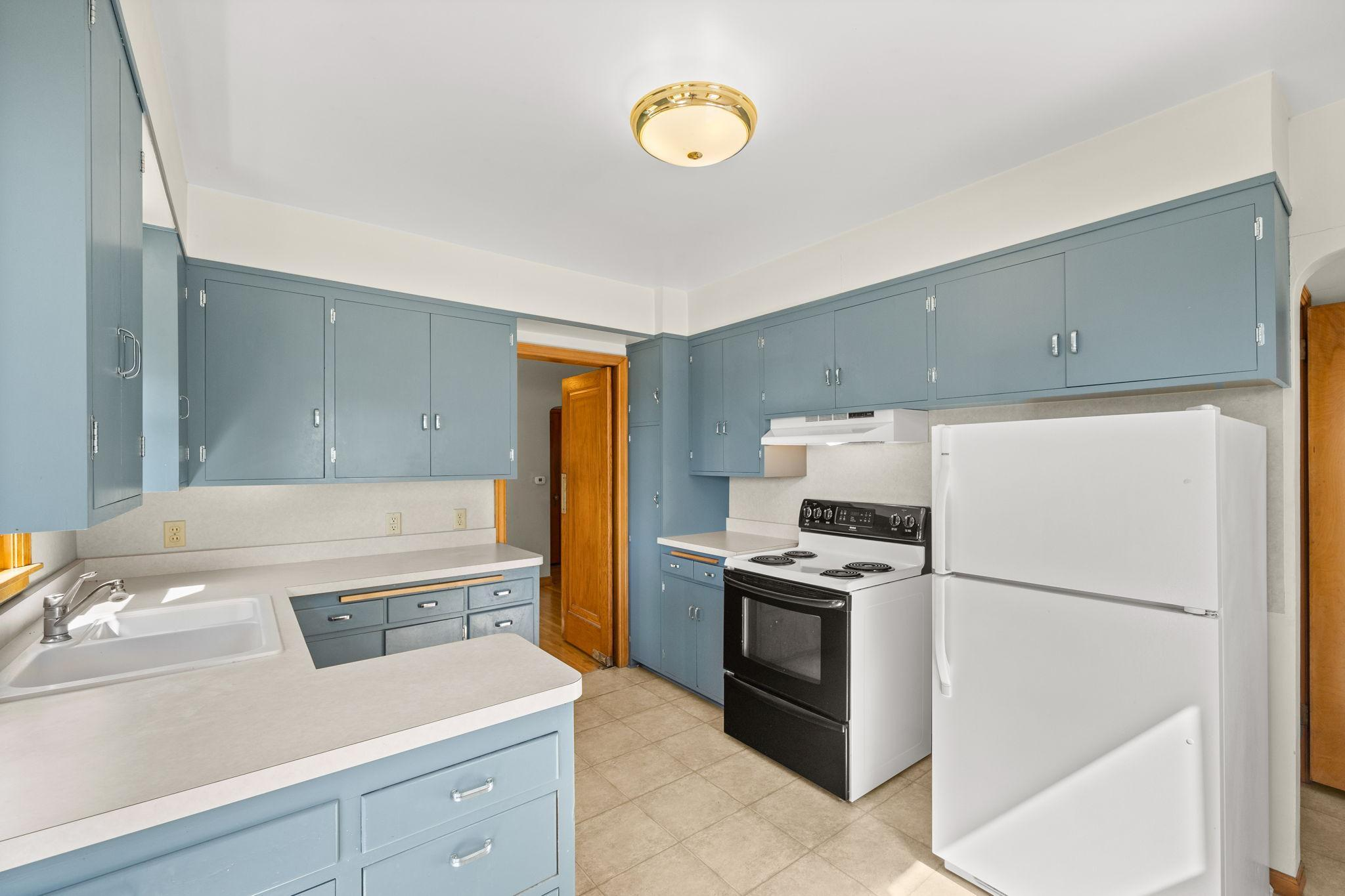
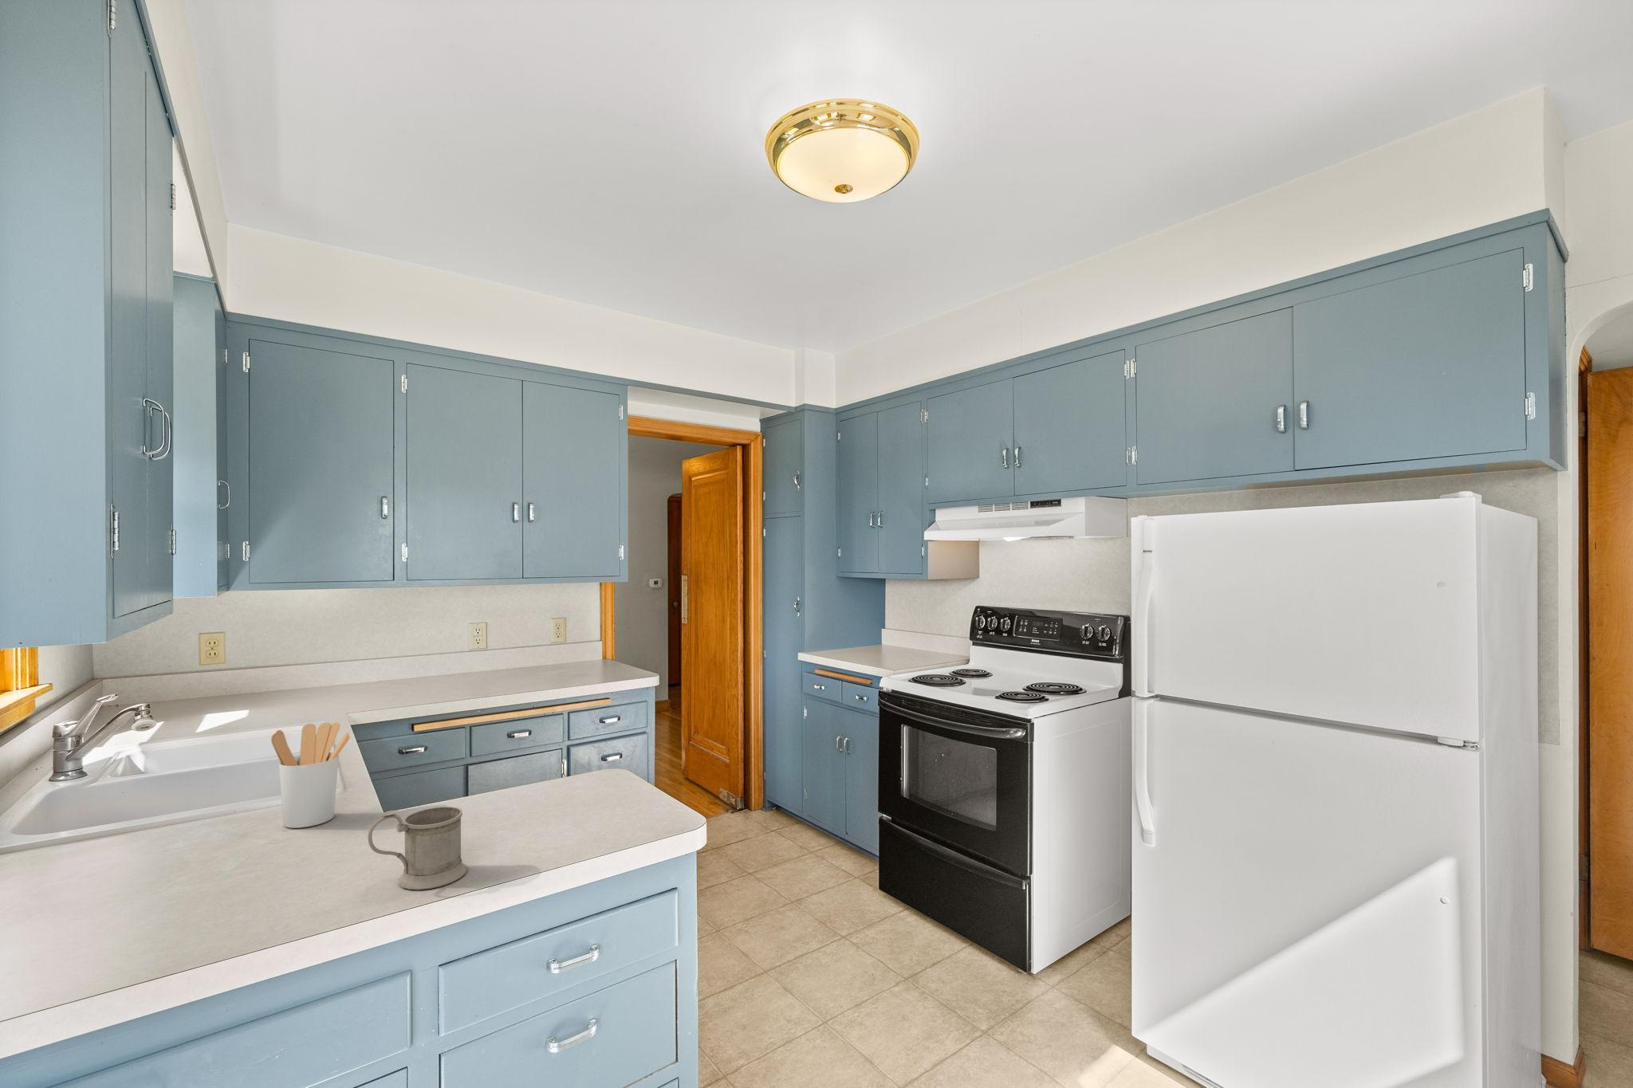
+ utensil holder [271,721,351,829]
+ mug [367,806,469,890]
